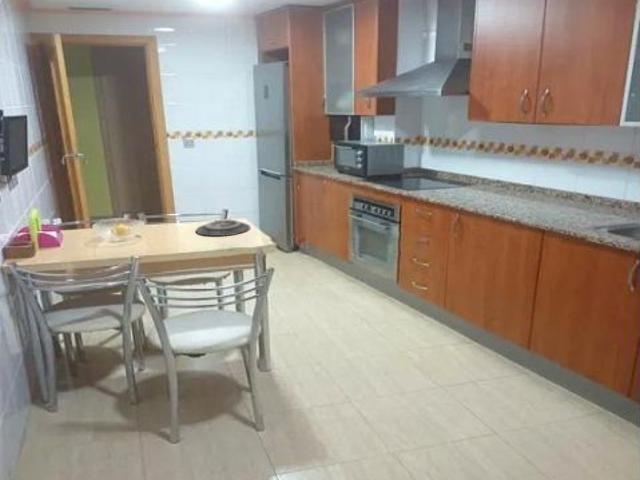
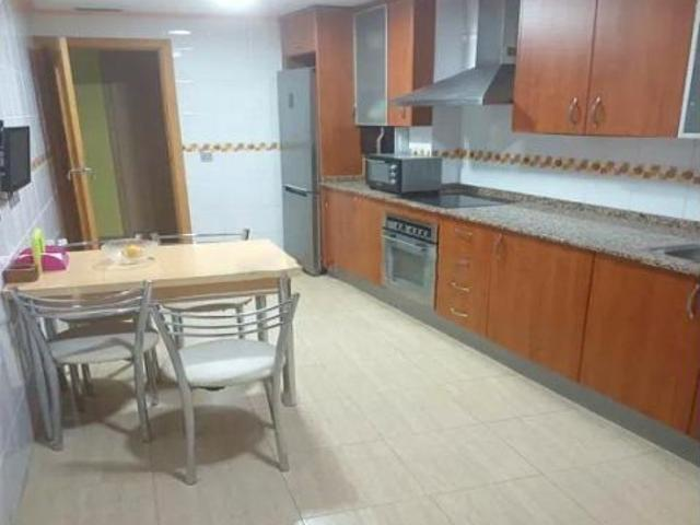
- plate [195,218,252,237]
